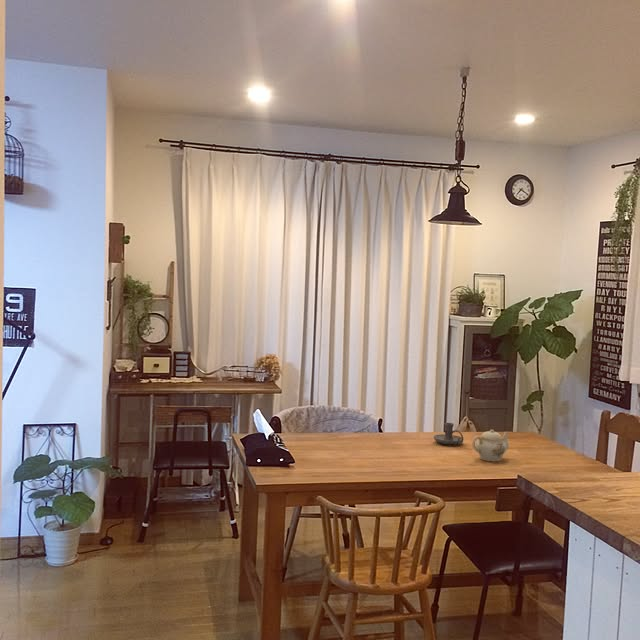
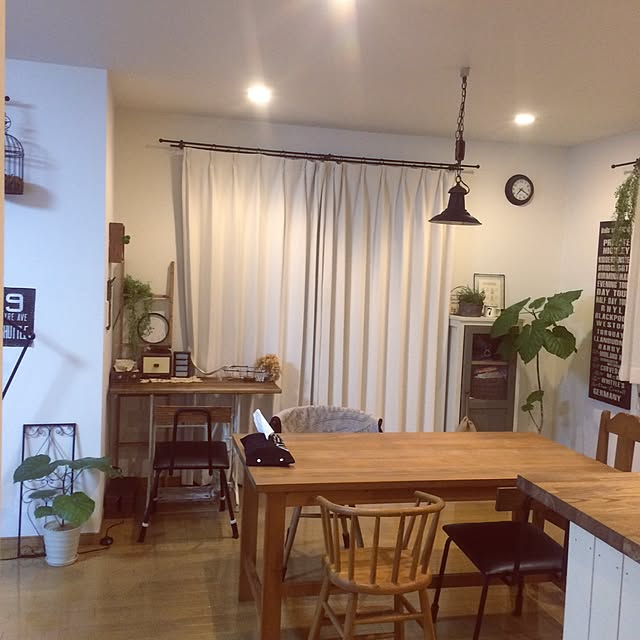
- teapot [471,429,510,462]
- candle holder [433,422,464,445]
